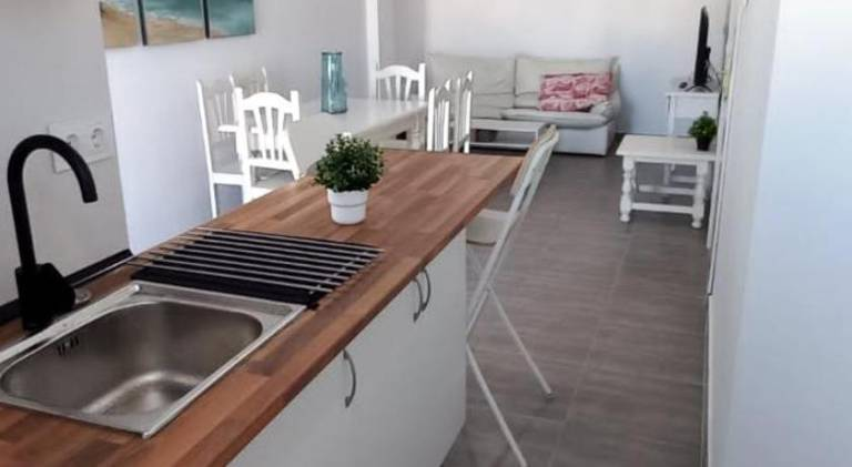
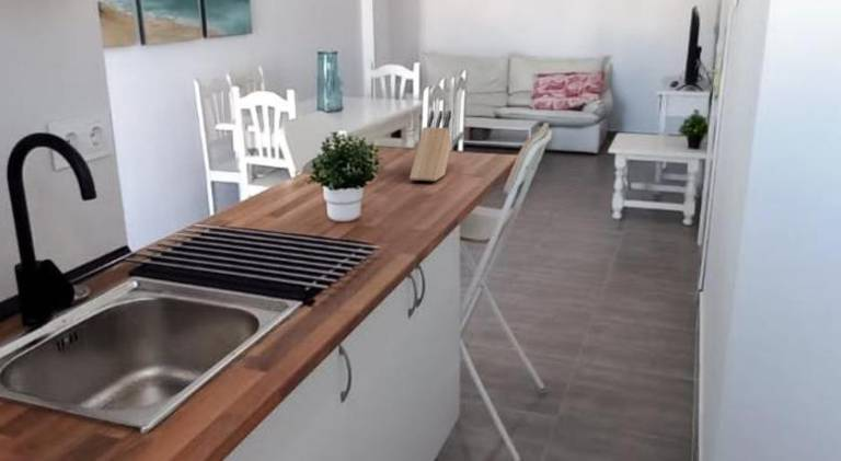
+ knife block [408,110,453,182]
